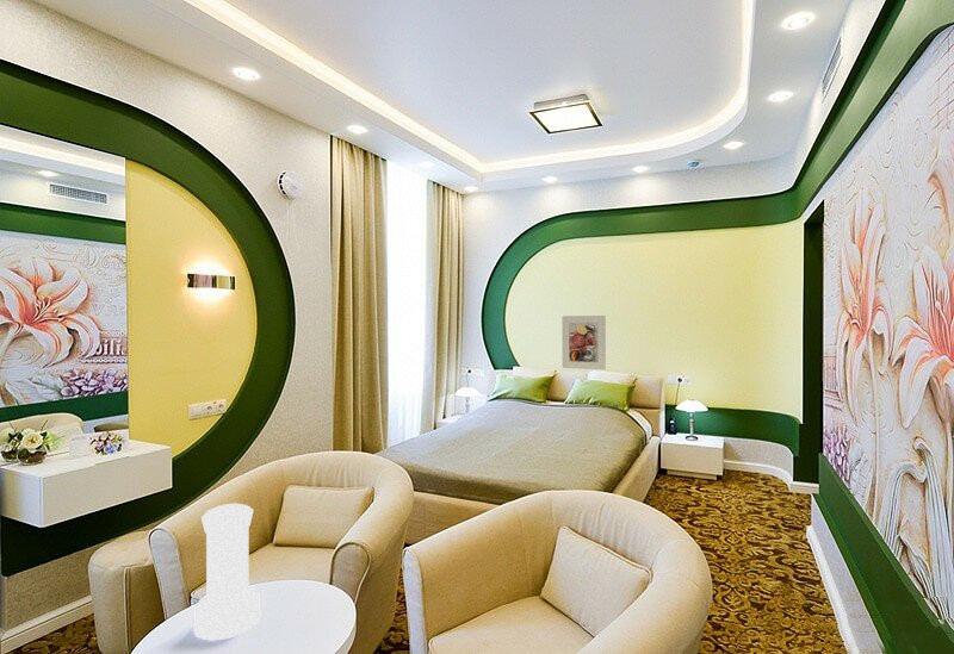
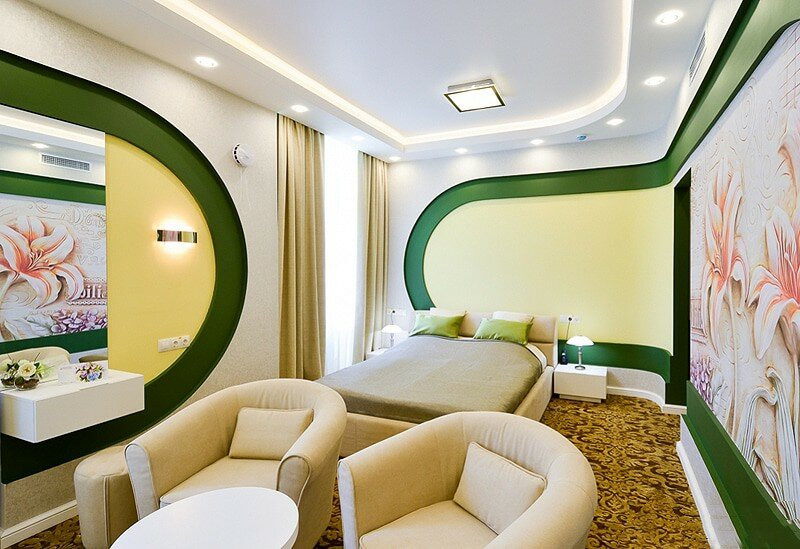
- vase [192,503,262,640]
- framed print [562,314,607,370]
